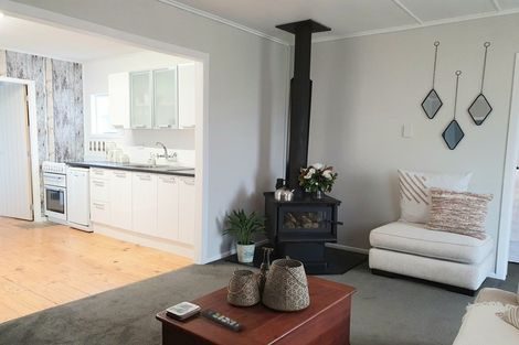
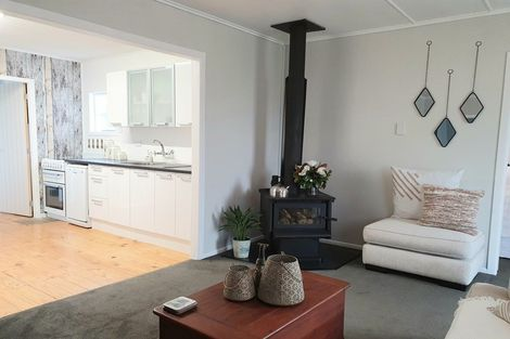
- remote control [200,309,245,333]
